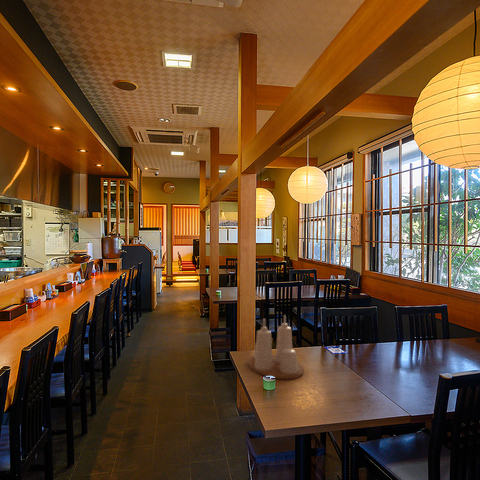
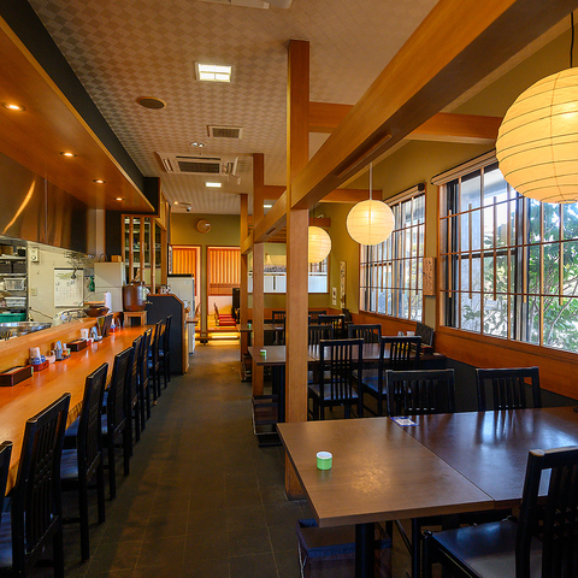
- condiment set [246,314,305,380]
